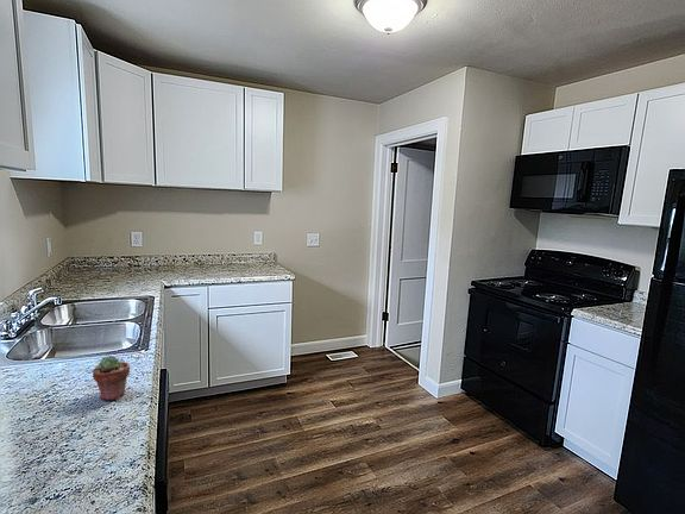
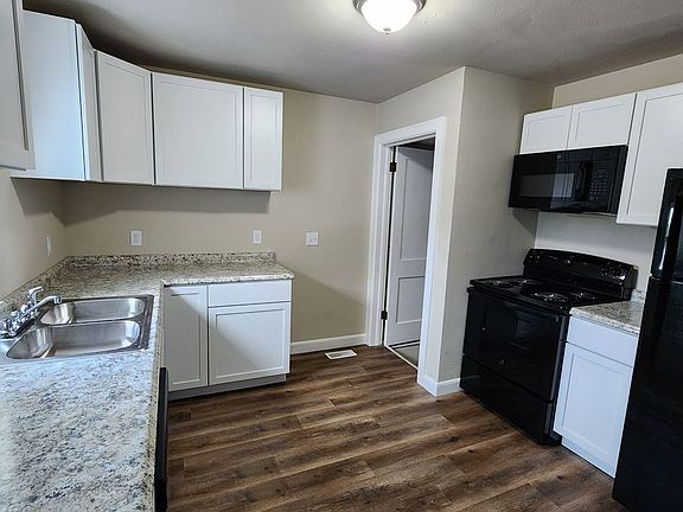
- potted succulent [92,355,131,401]
